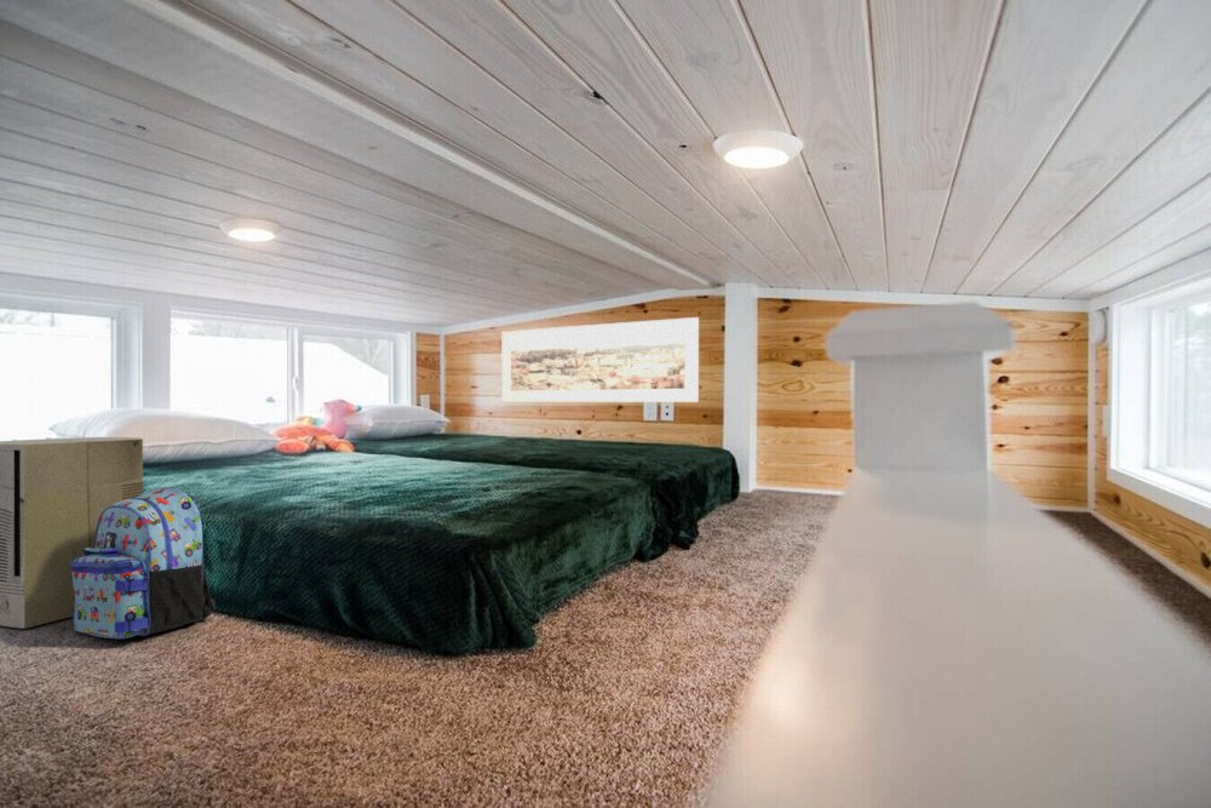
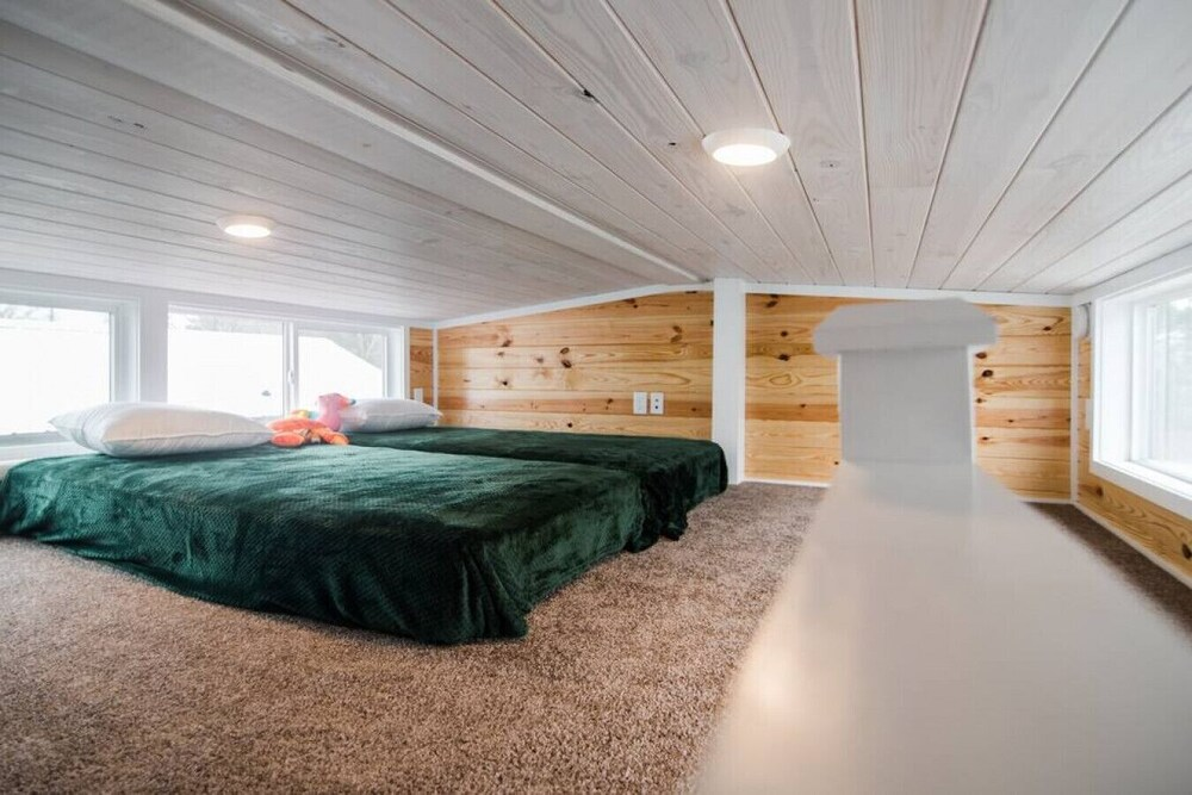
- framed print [500,316,700,403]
- backpack [70,486,217,640]
- air purifier [0,436,144,630]
